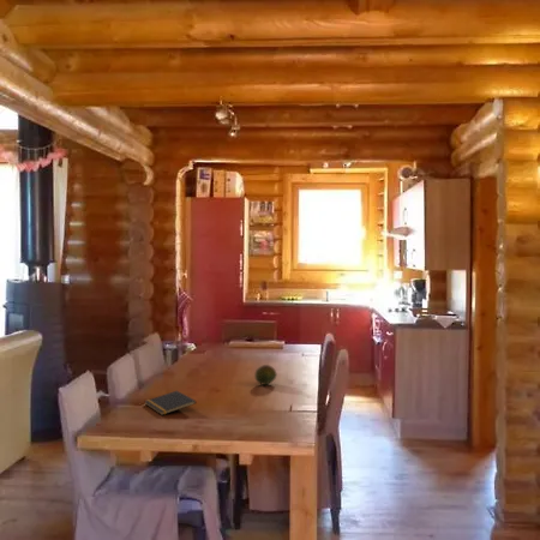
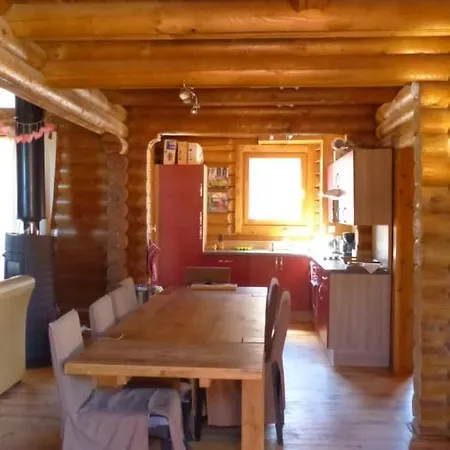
- notepad [143,390,197,416]
- fruit [253,364,277,386]
